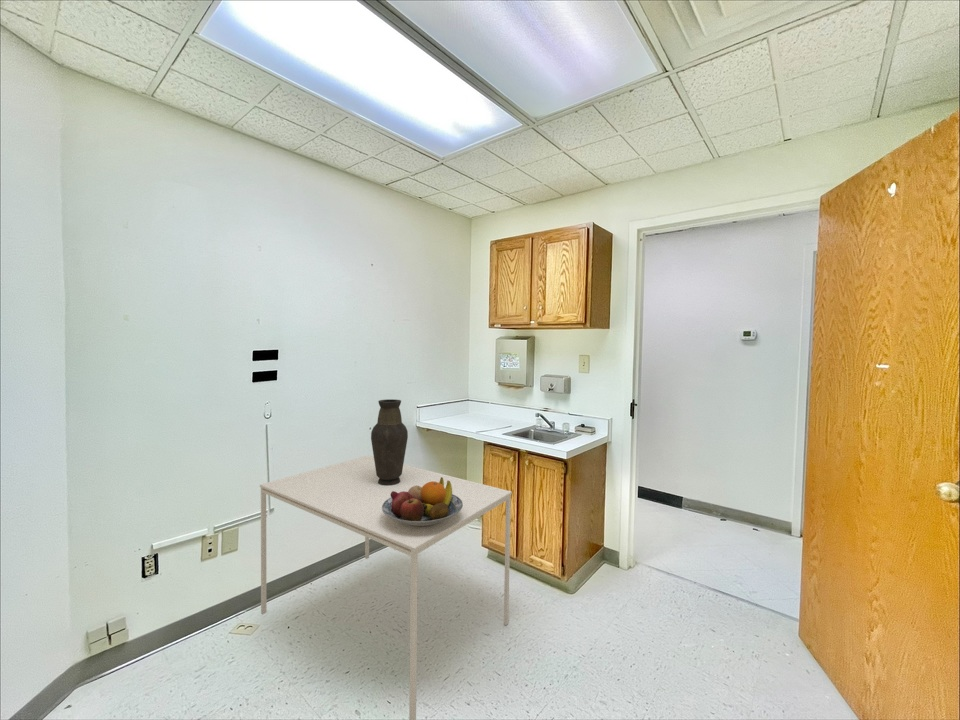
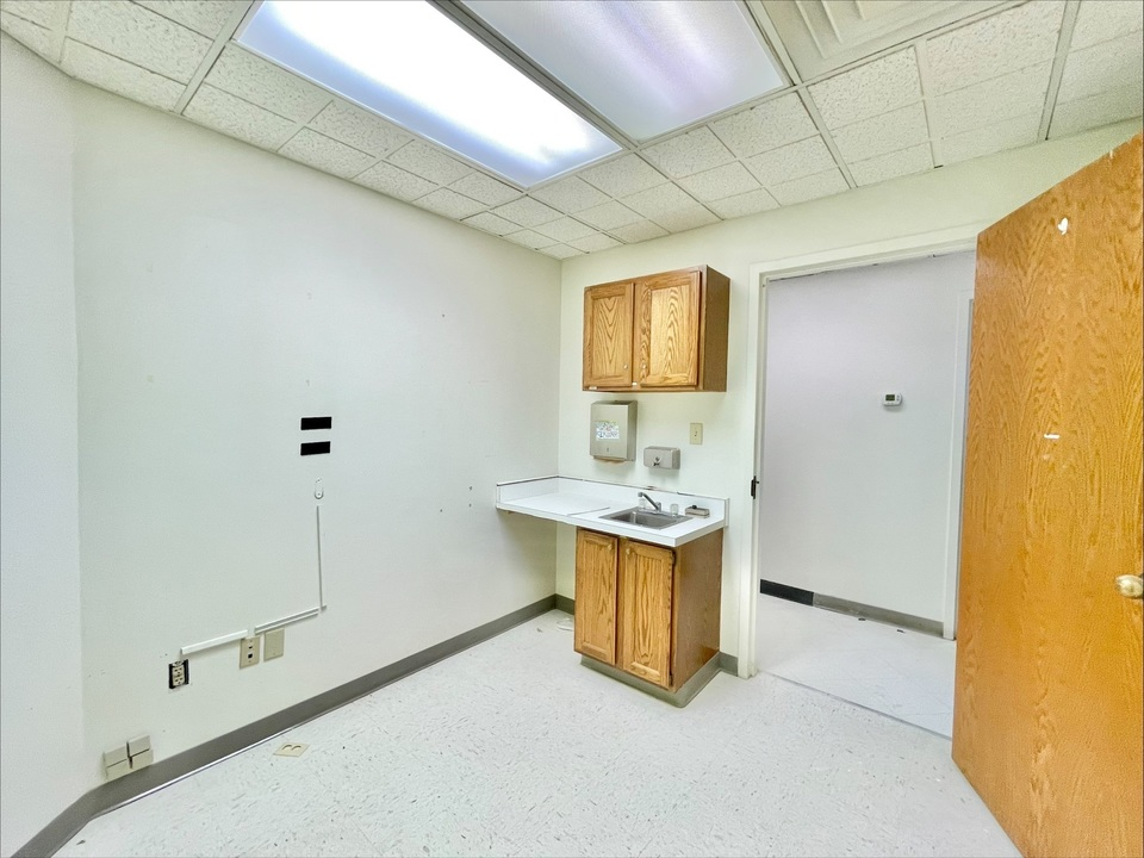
- fruit bowl [382,477,463,526]
- dining table [259,454,513,720]
- vase [370,398,409,486]
